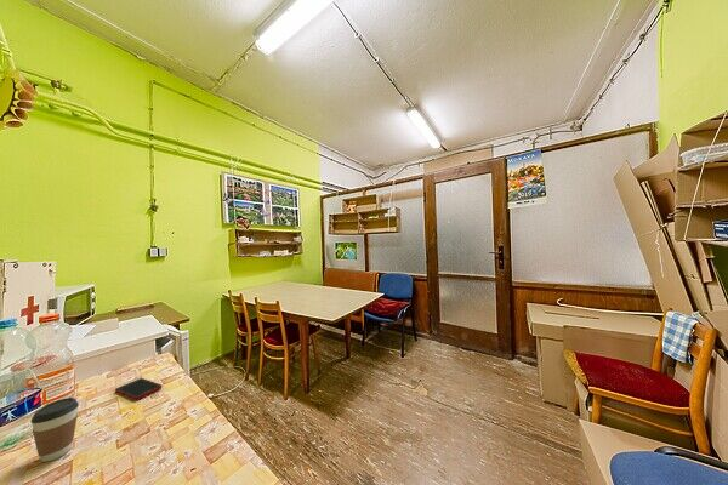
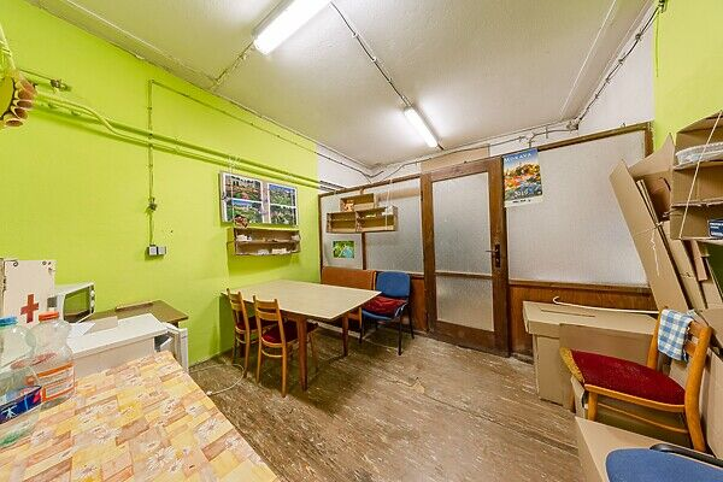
- cell phone [114,377,163,401]
- coffee cup [29,396,80,463]
